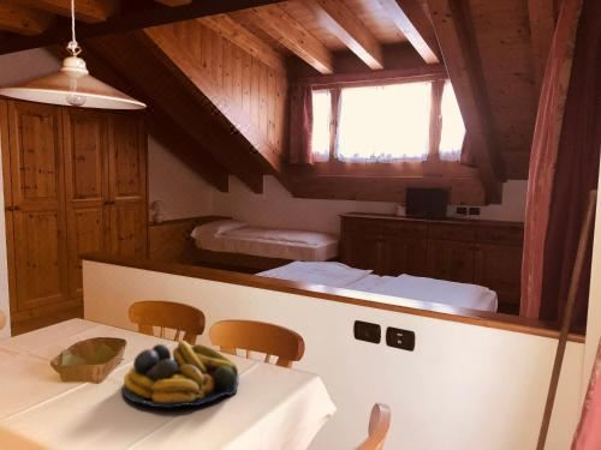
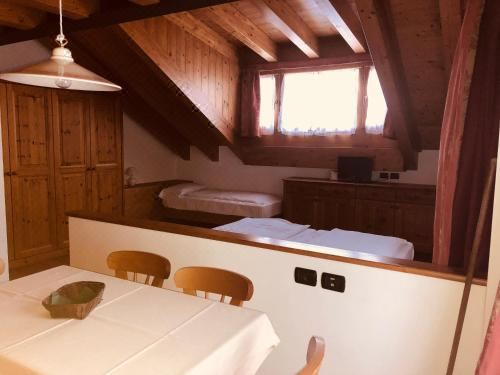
- fruit bowl [121,340,240,409]
